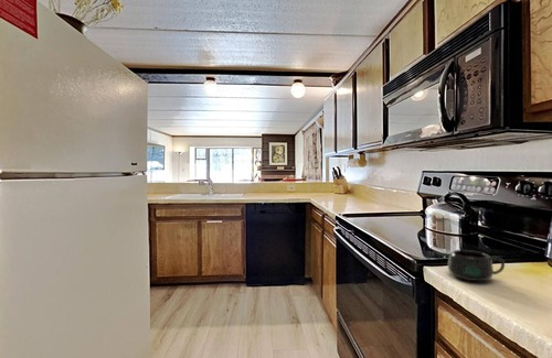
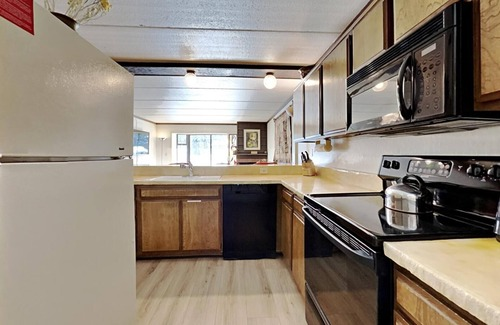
- mug [447,249,506,282]
